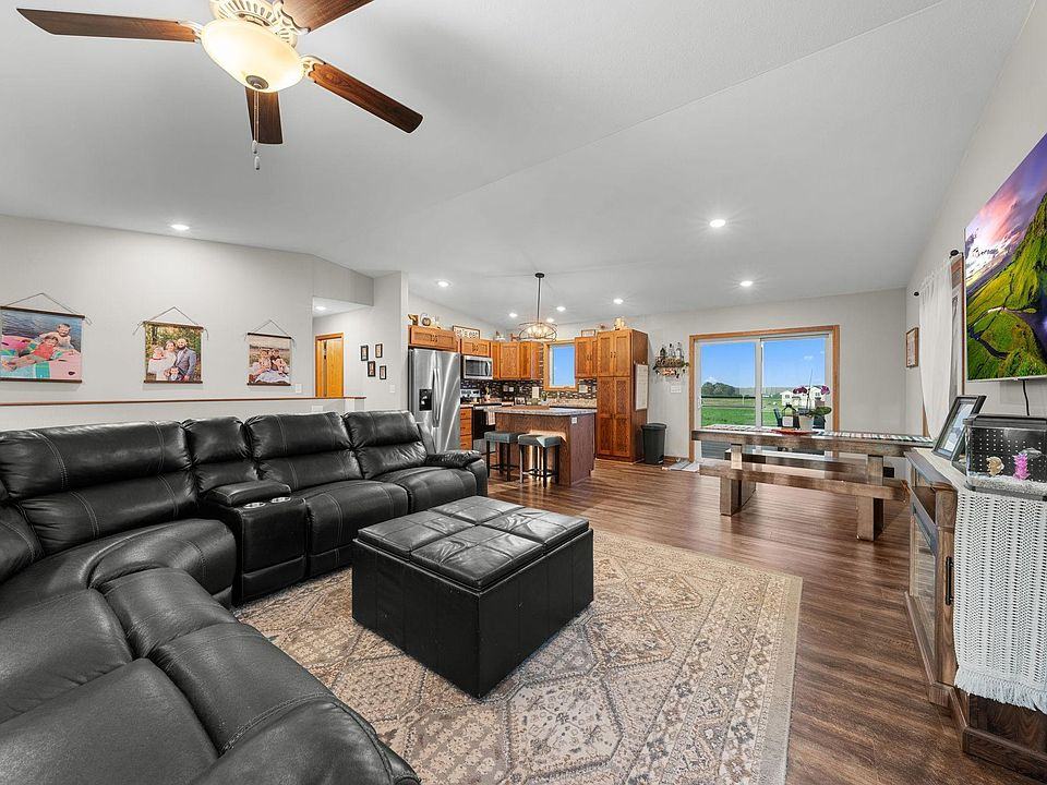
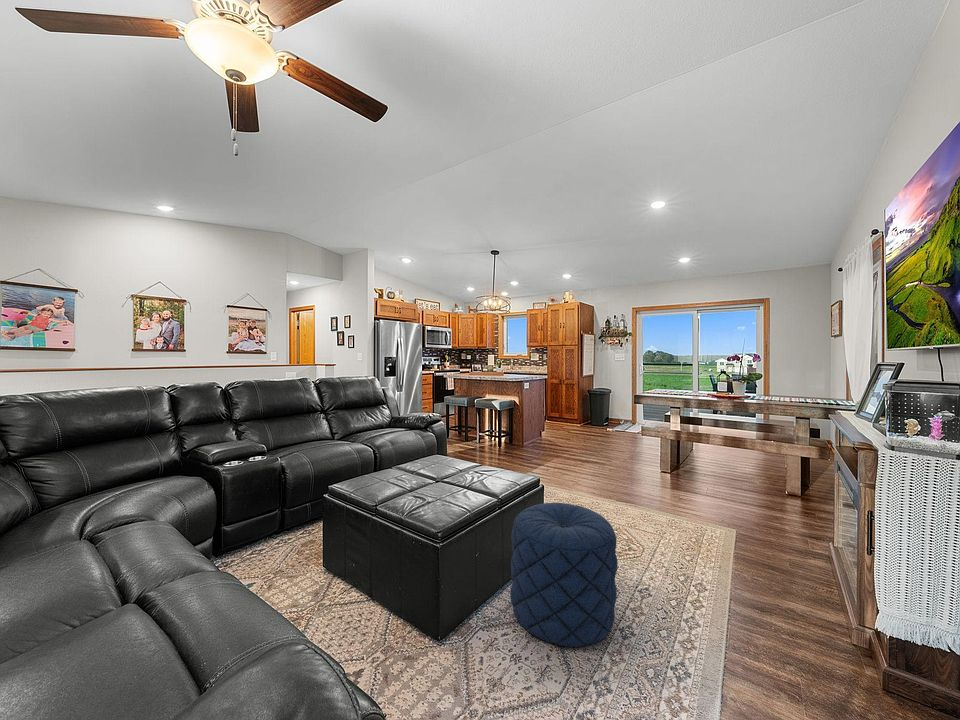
+ pouf [509,502,619,648]
